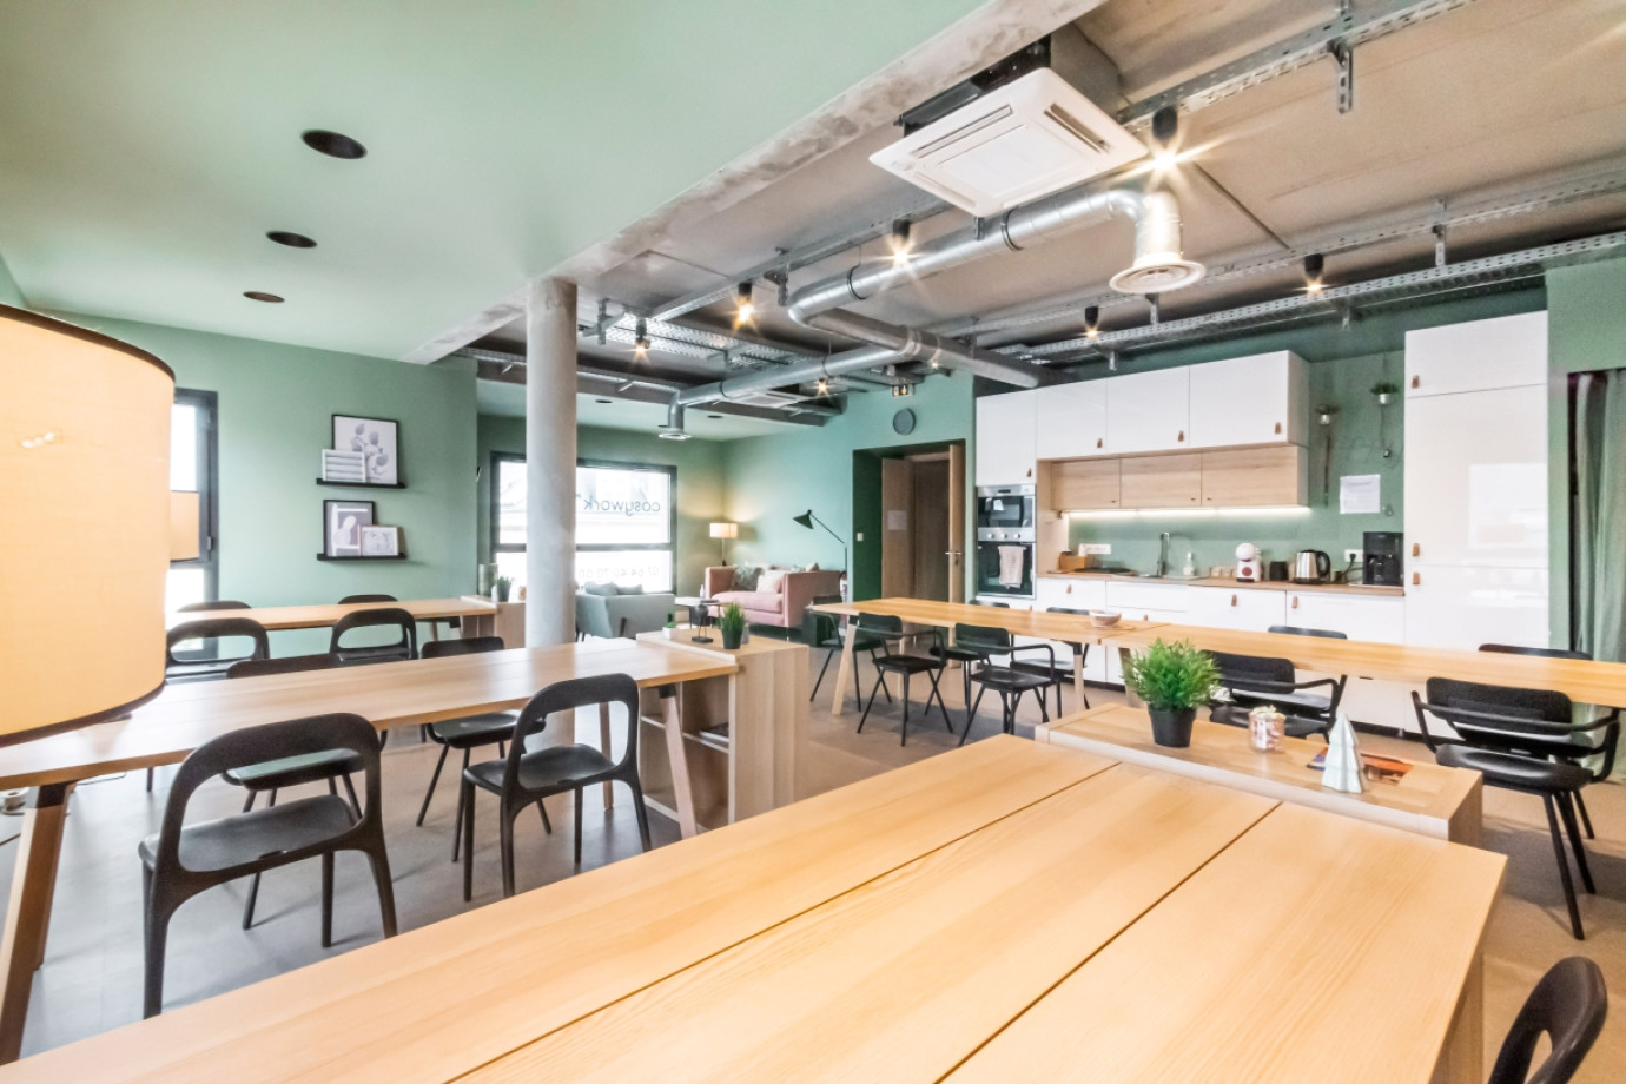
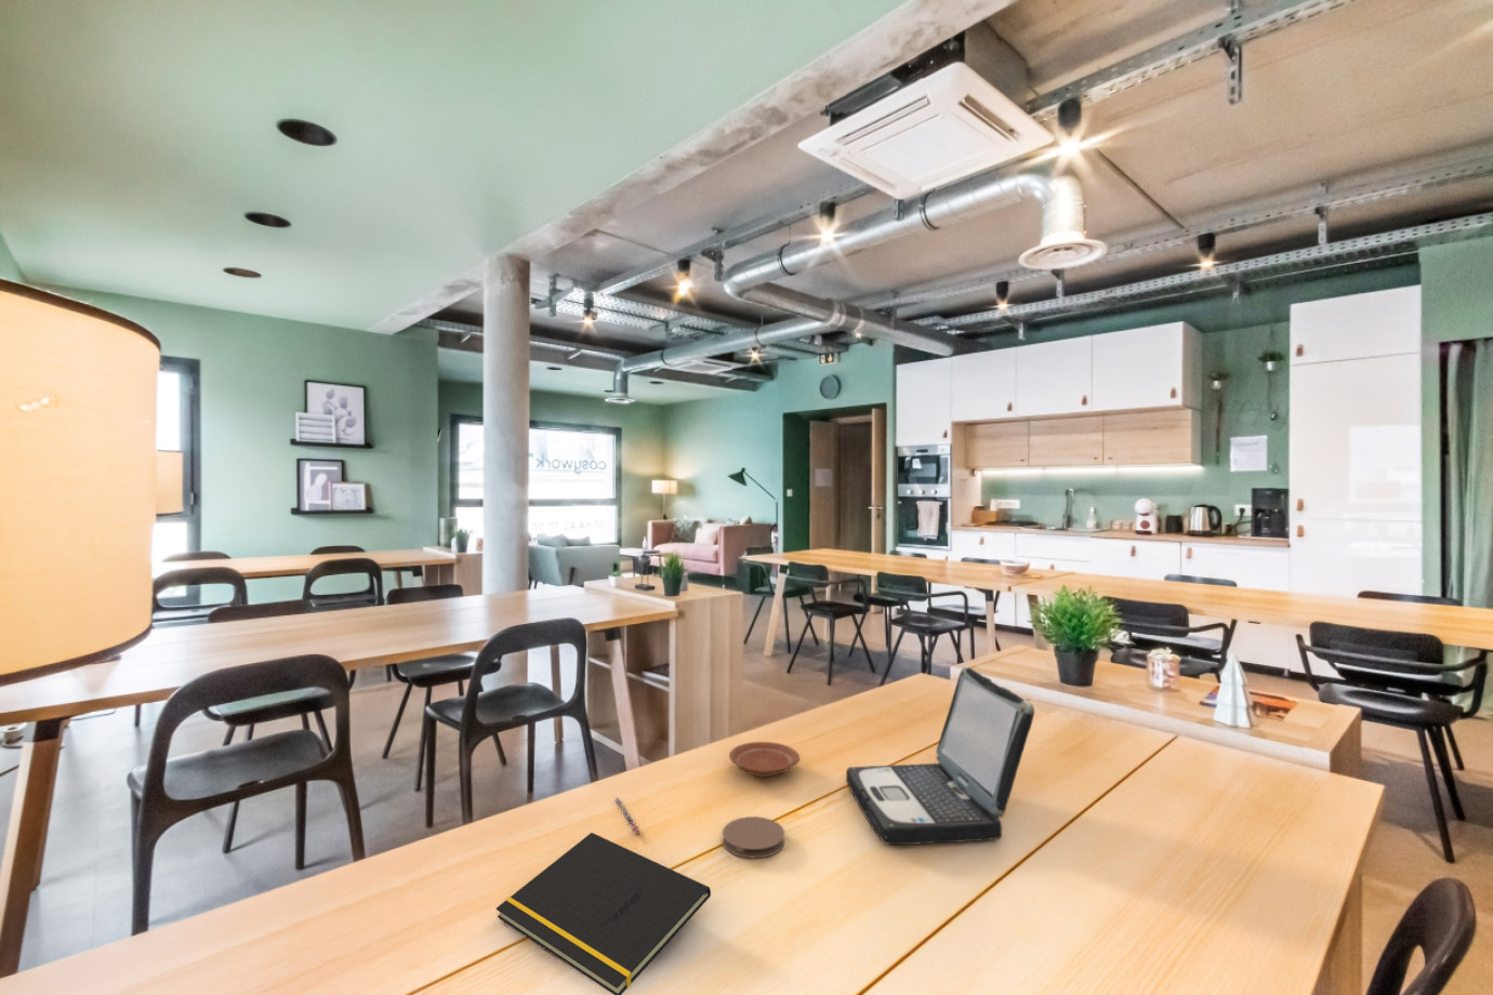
+ laptop [845,666,1035,846]
+ notepad [495,832,712,995]
+ coaster [722,815,785,858]
+ plate [728,741,801,777]
+ pen [613,796,642,836]
